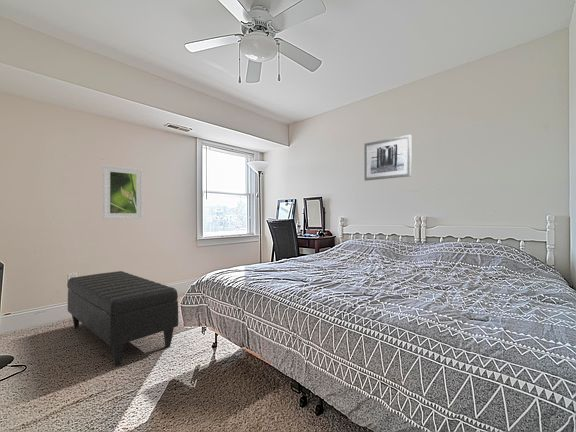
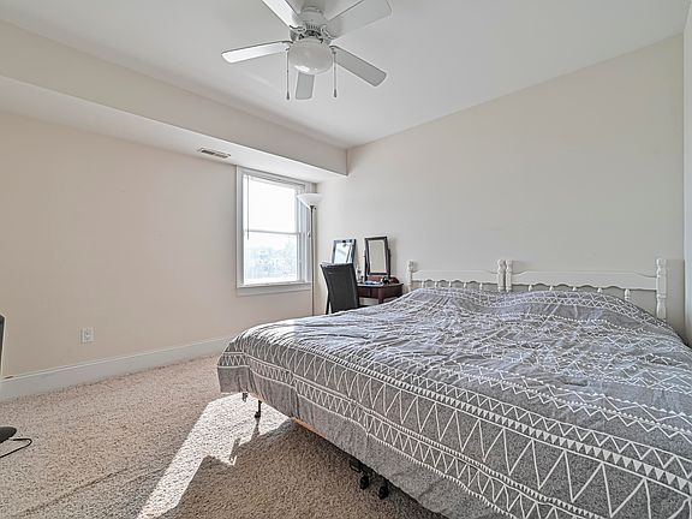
- wall art [363,134,412,182]
- ottoman [66,270,179,367]
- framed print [102,164,144,220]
